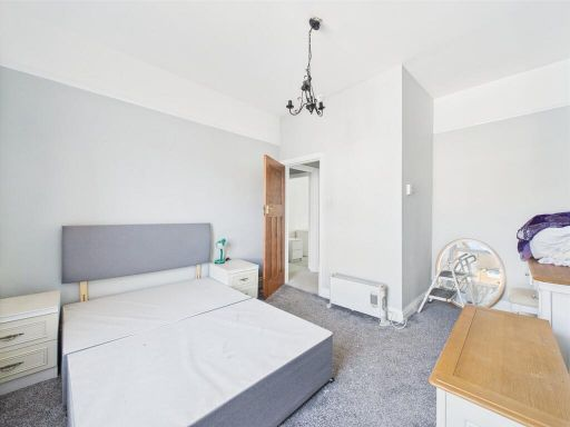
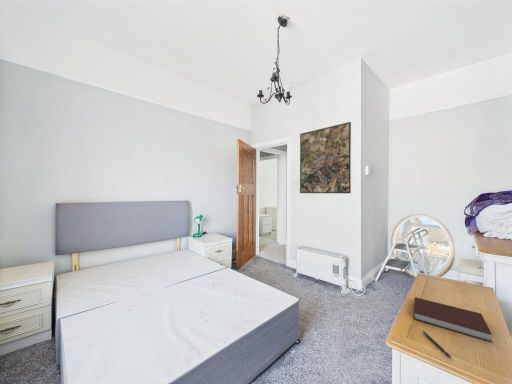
+ notebook [413,296,493,343]
+ pen [422,330,452,359]
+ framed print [299,121,352,194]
